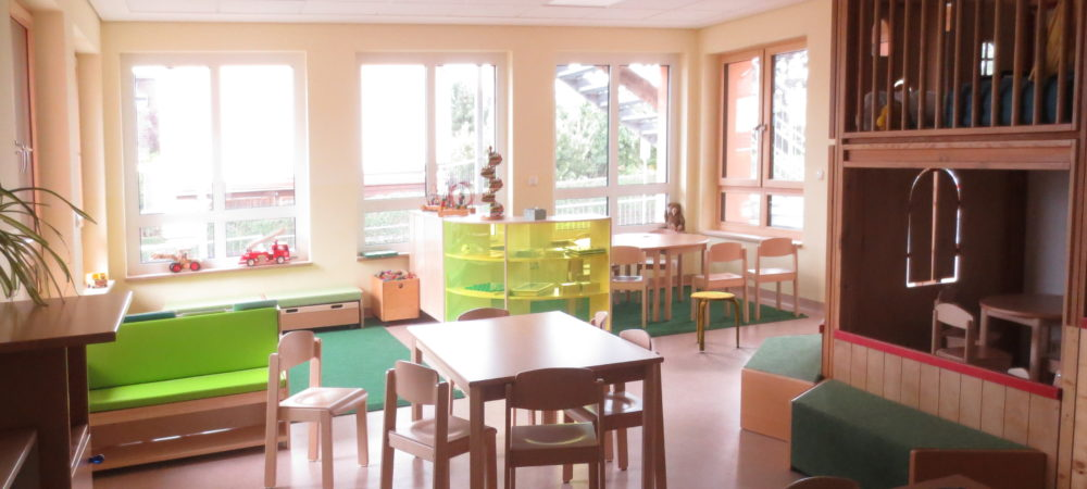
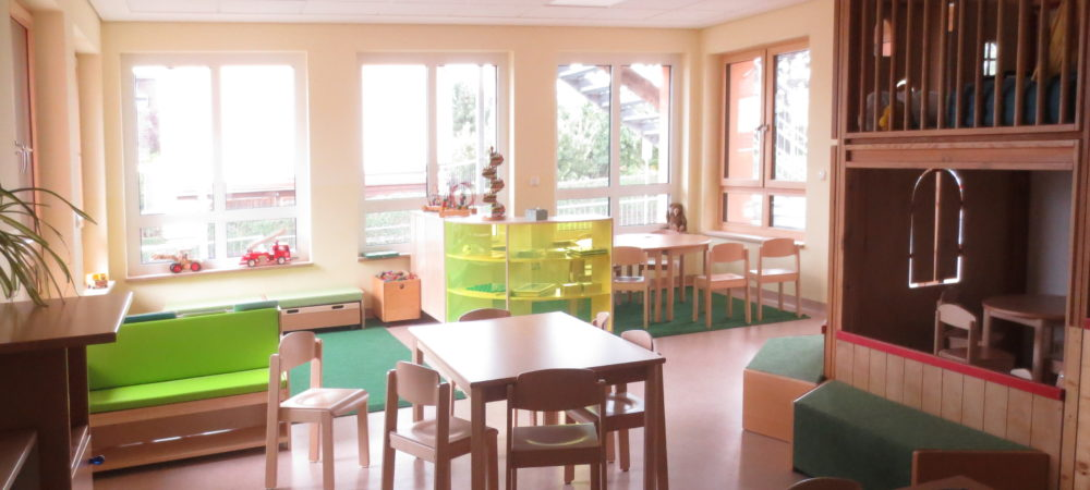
- stool [689,290,741,352]
